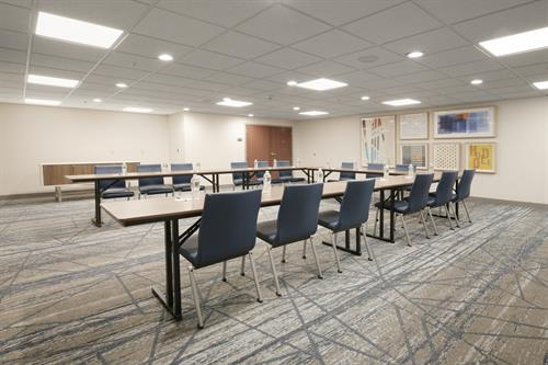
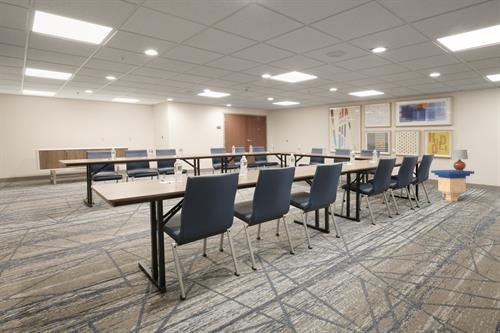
+ lamp [451,149,469,171]
+ side table [430,169,475,202]
